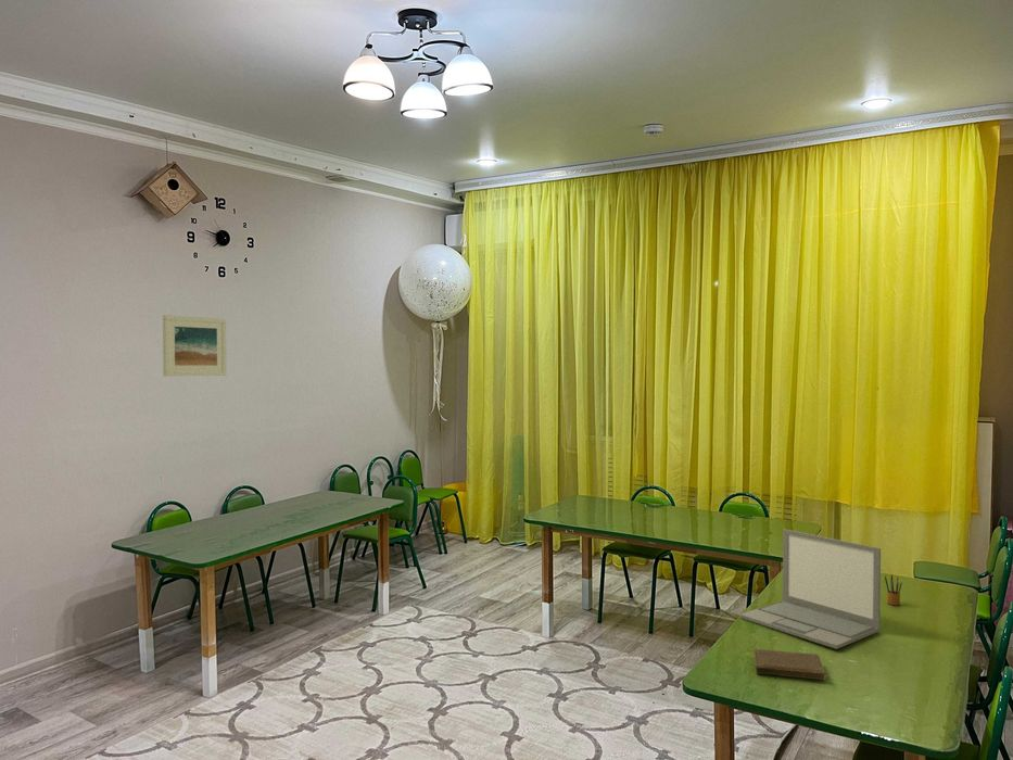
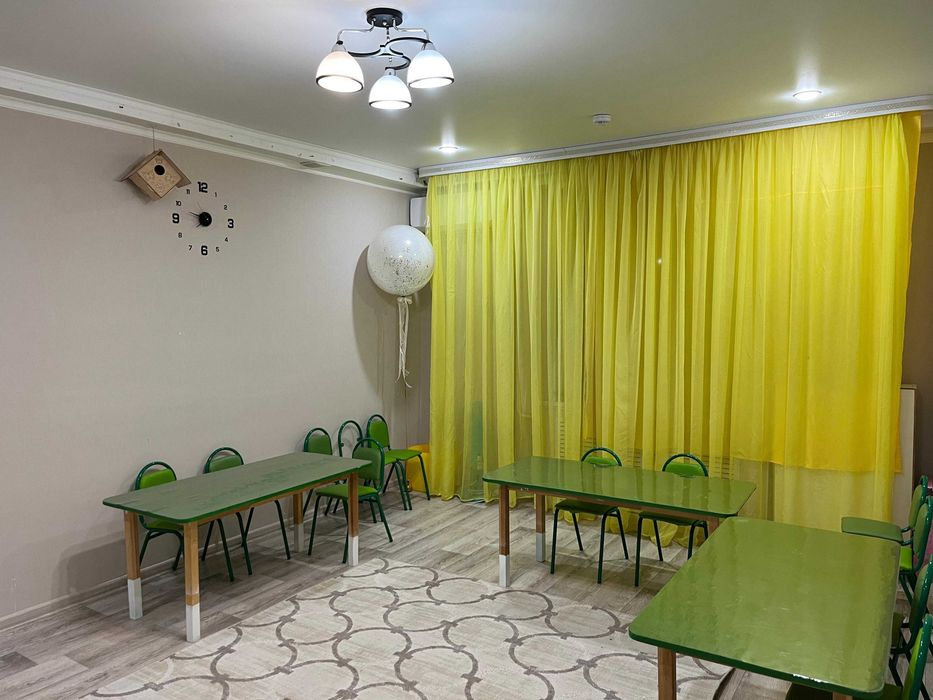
- book [752,648,828,681]
- laptop [738,528,882,650]
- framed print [162,314,228,377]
- pencil box [884,573,903,606]
